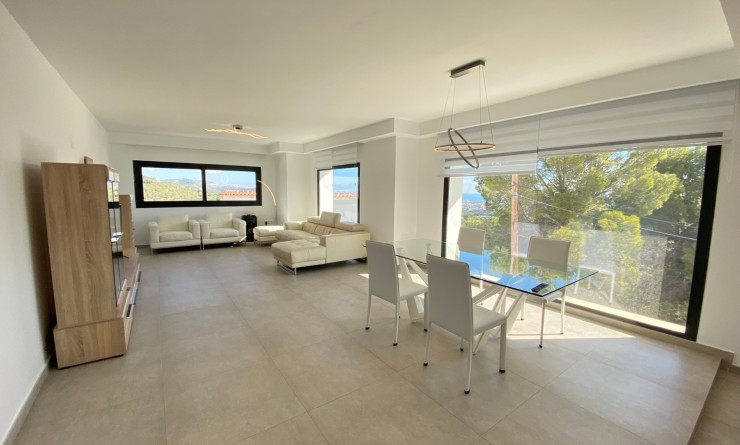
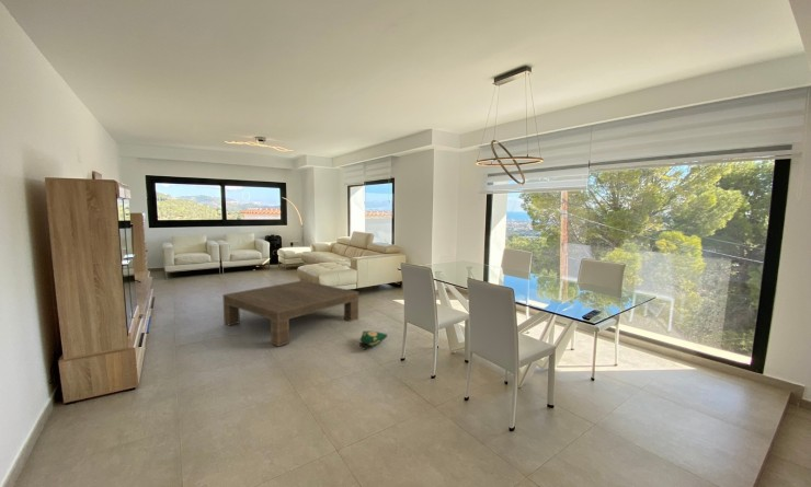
+ coffee table [221,279,359,347]
+ bag [357,329,389,351]
